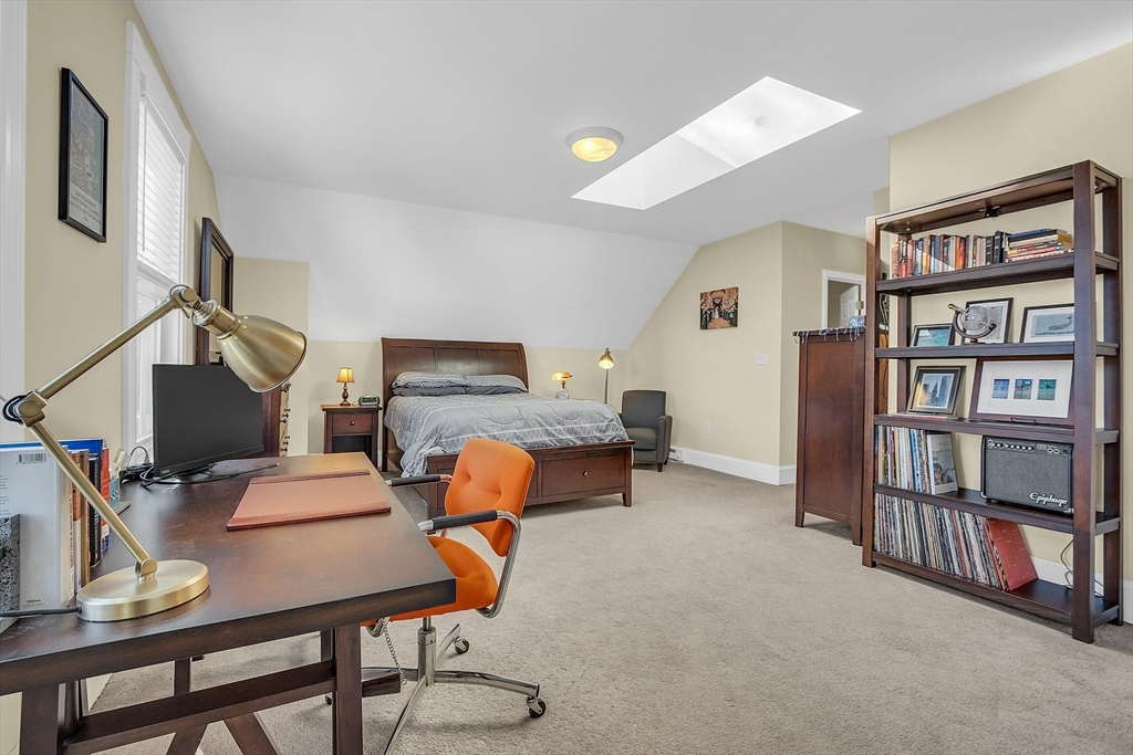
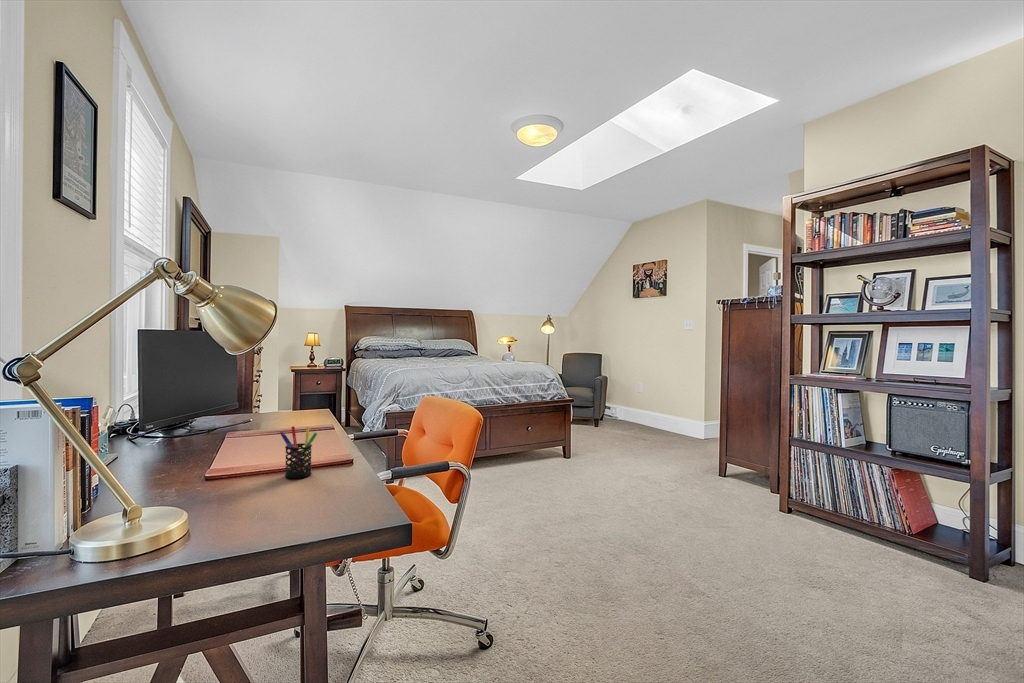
+ pen holder [279,425,318,479]
